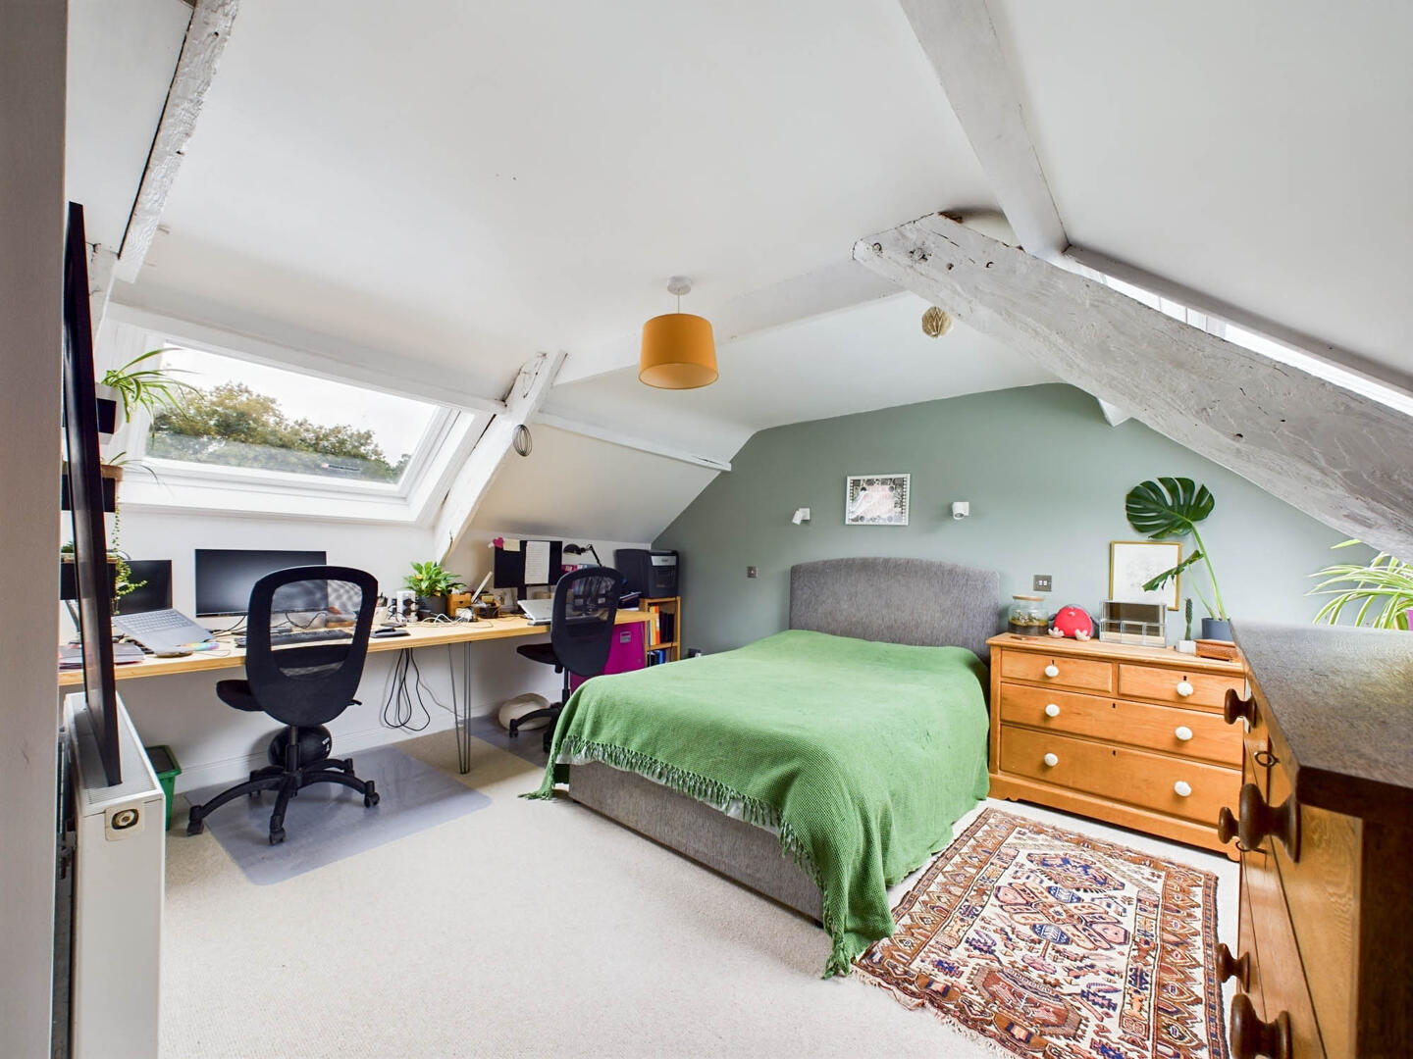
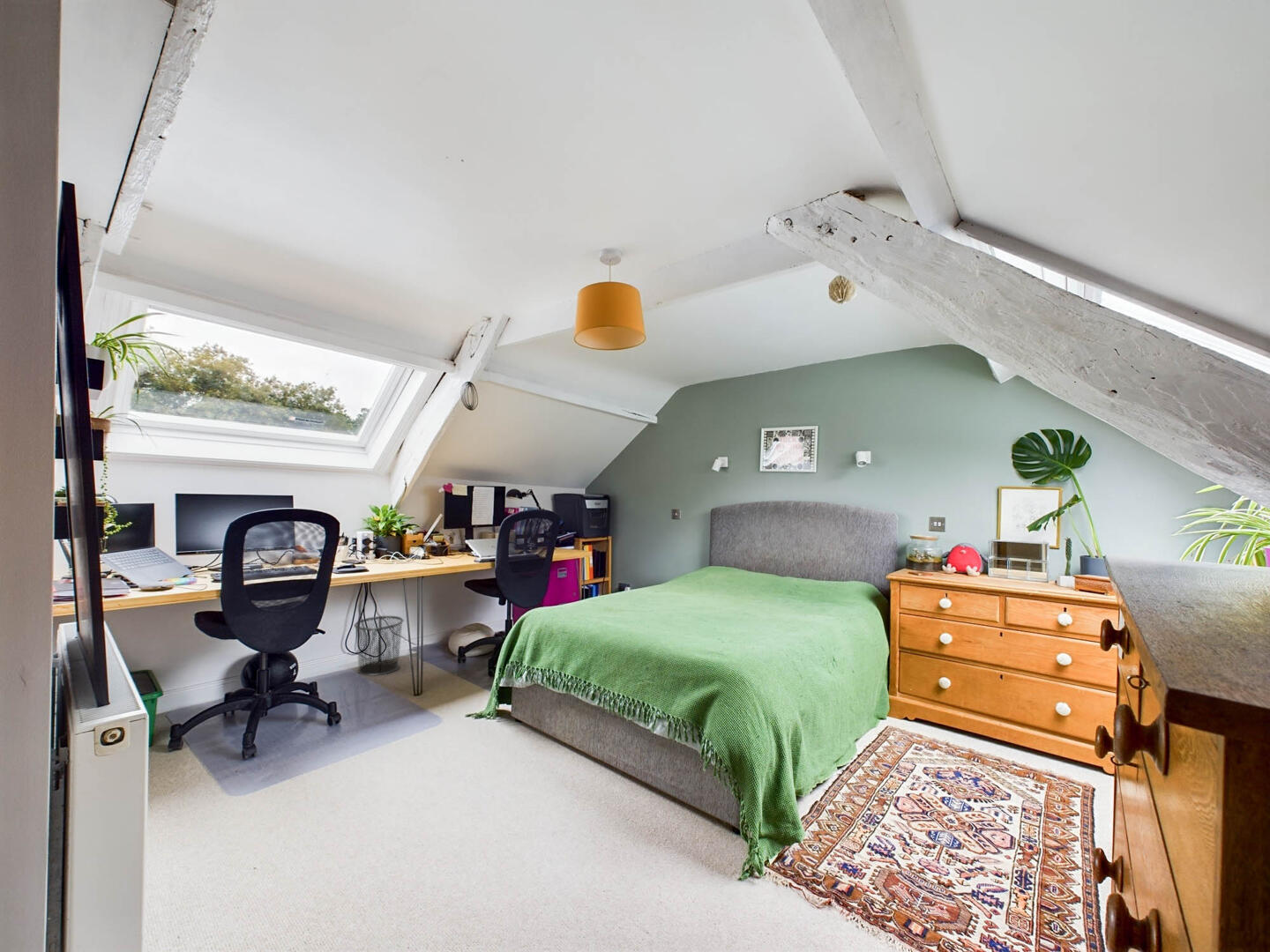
+ waste bin [353,615,404,677]
